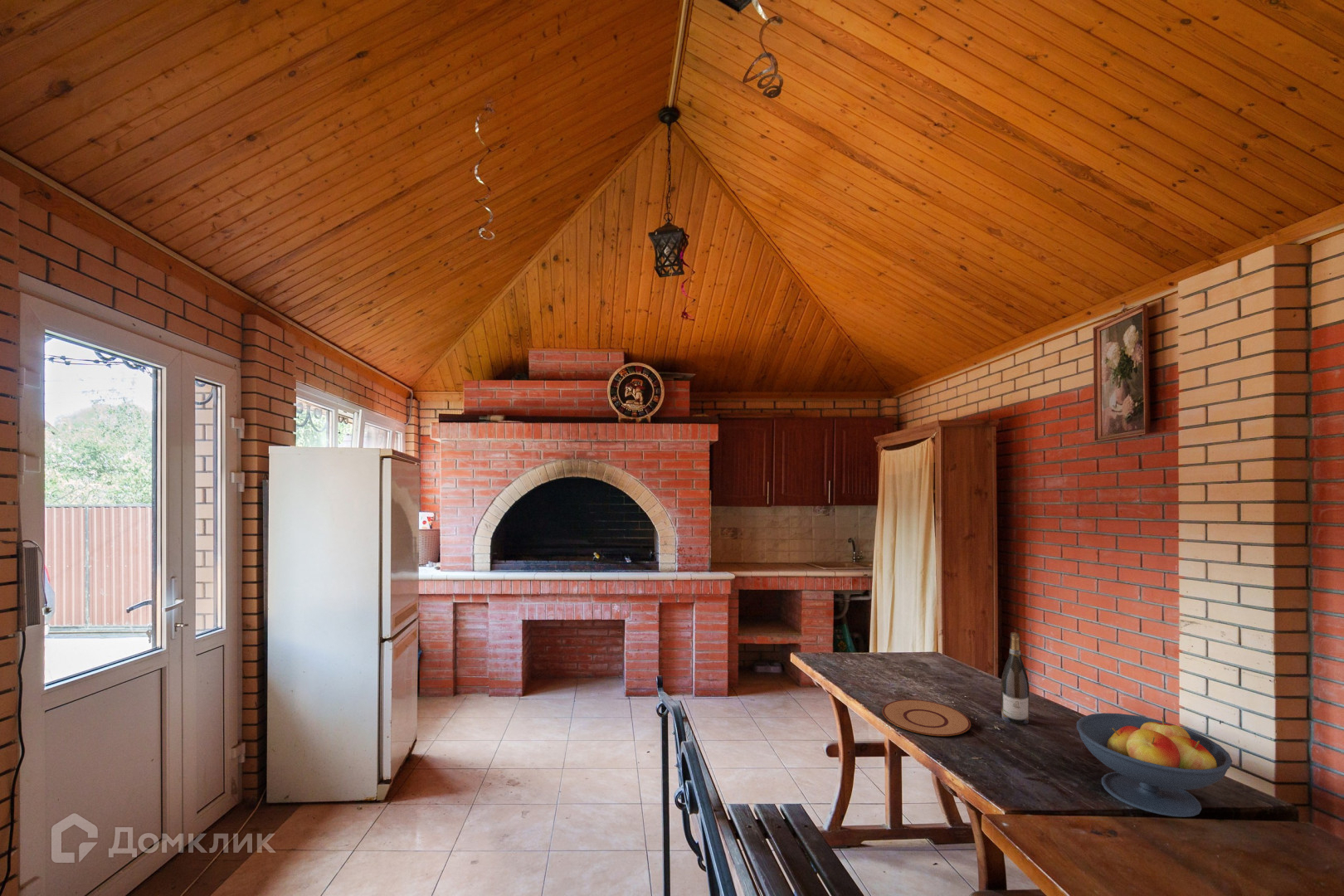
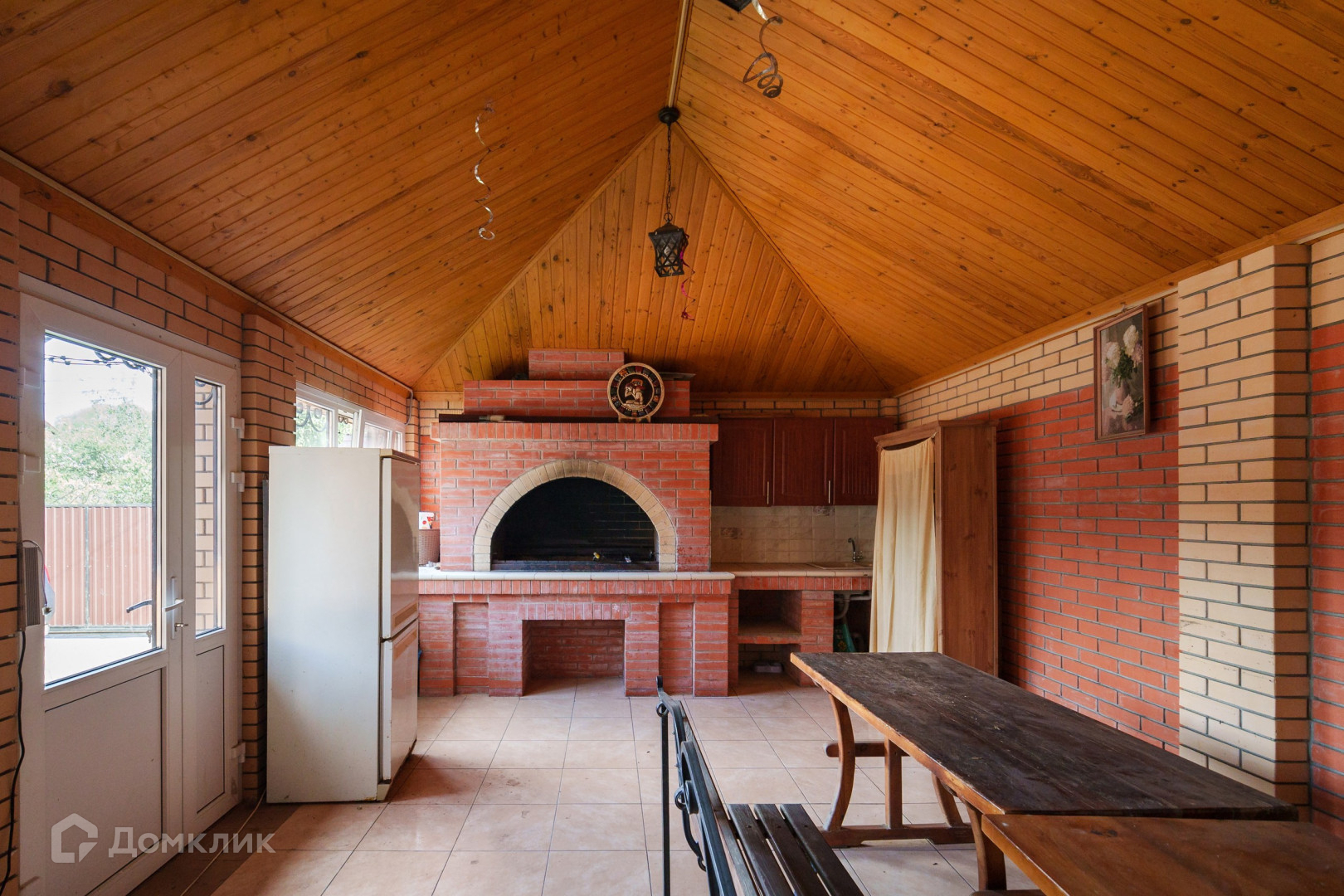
- wine bottle [1001,631,1030,725]
- plate [882,699,971,737]
- fruit bowl [1076,713,1233,818]
